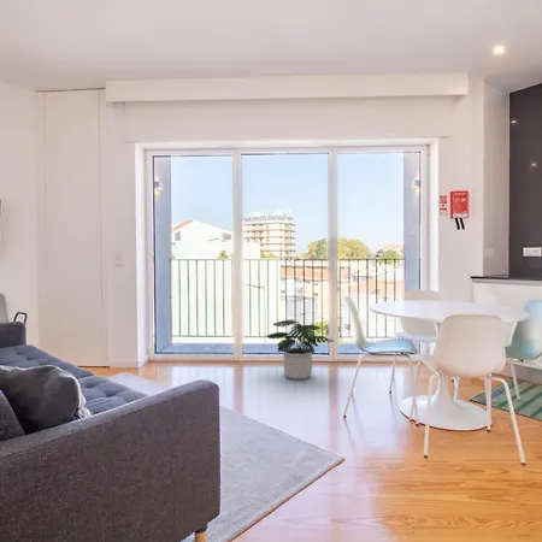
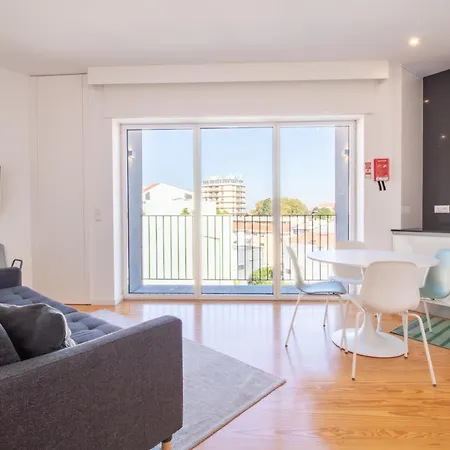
- potted plant [265,319,336,381]
